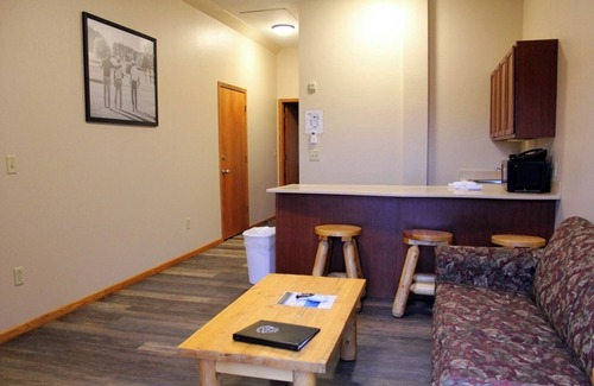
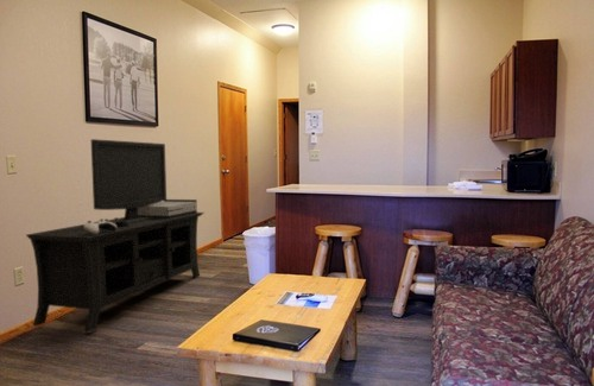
+ media console [25,138,206,334]
